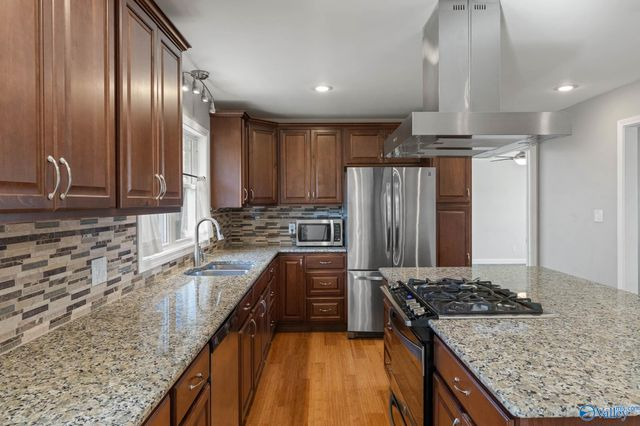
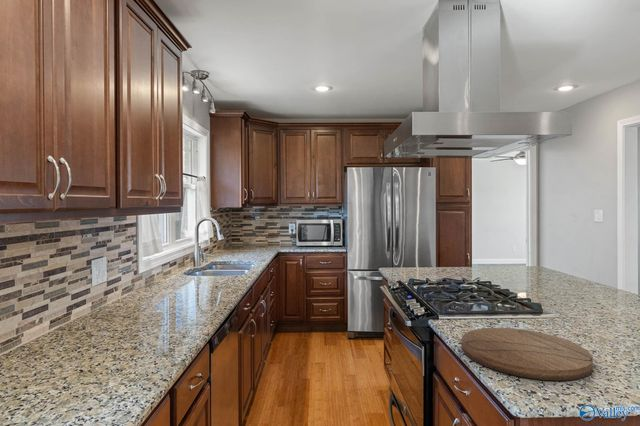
+ cutting board [461,327,594,382]
